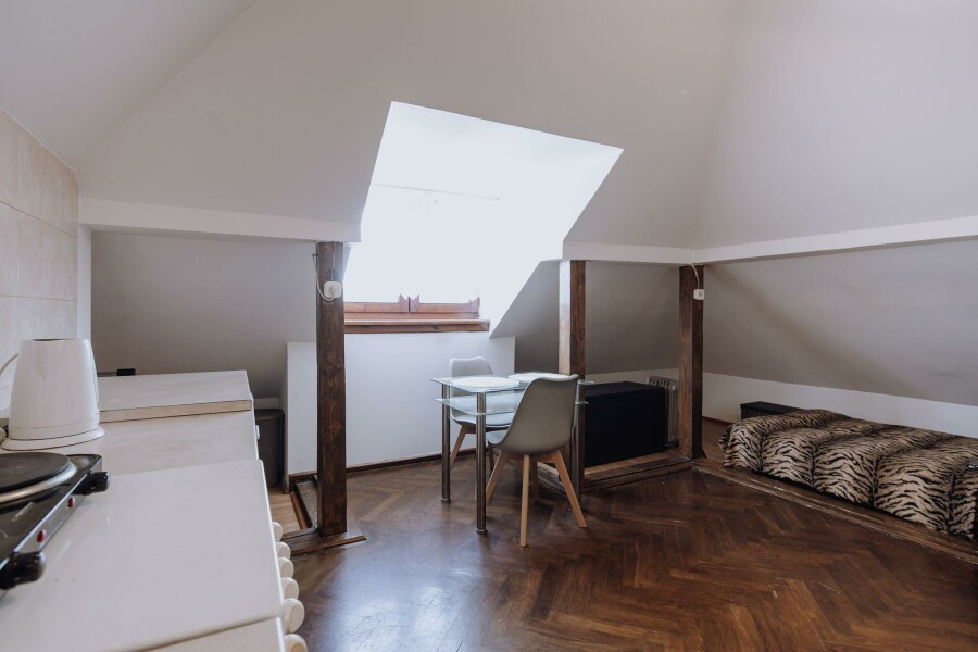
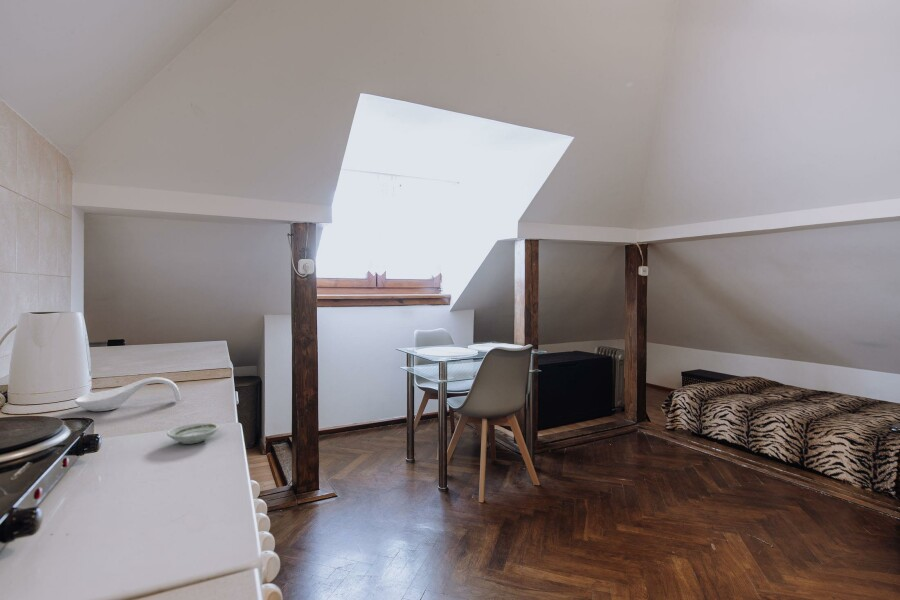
+ saucer [166,422,220,445]
+ spoon rest [74,376,181,412]
